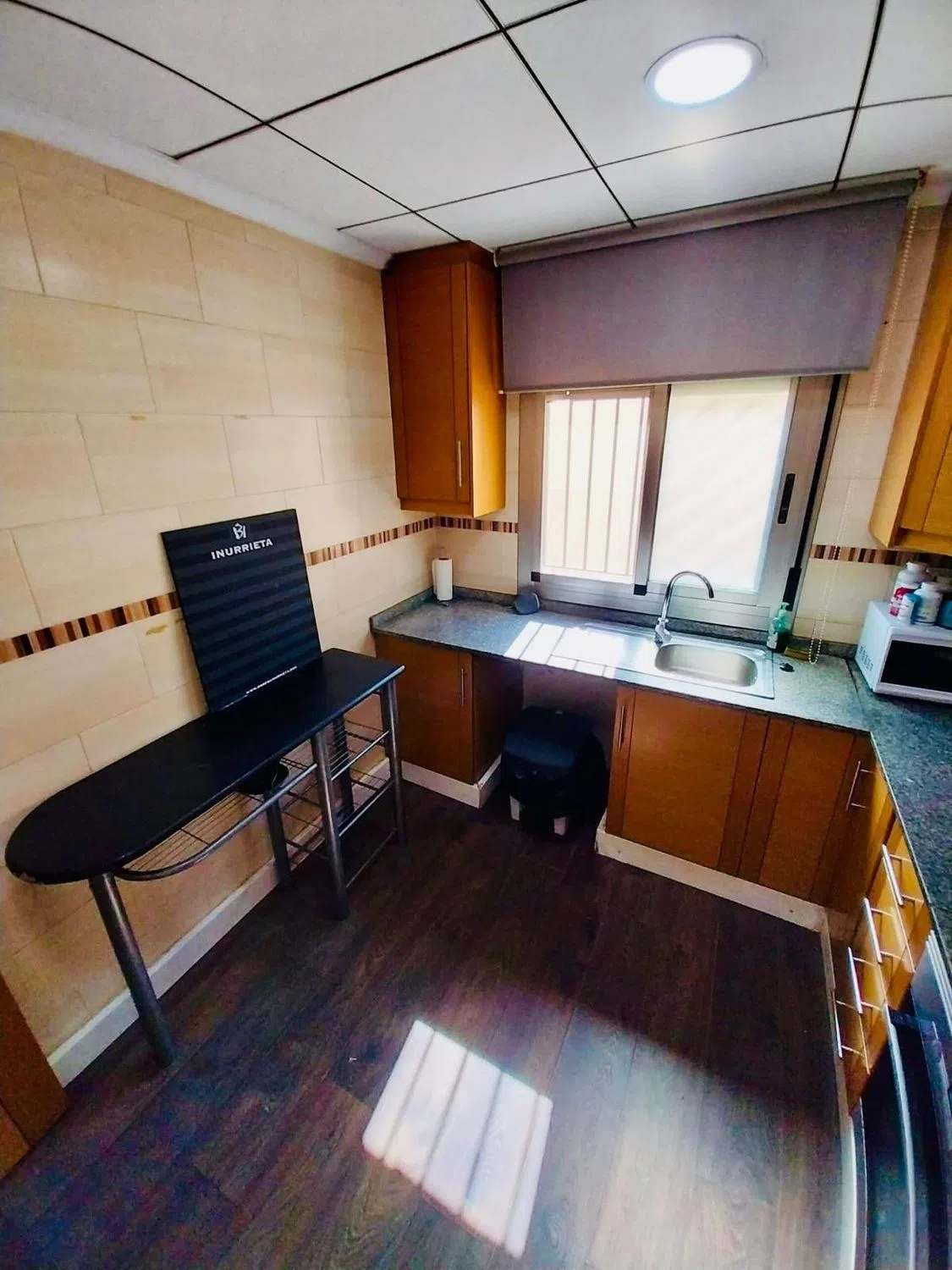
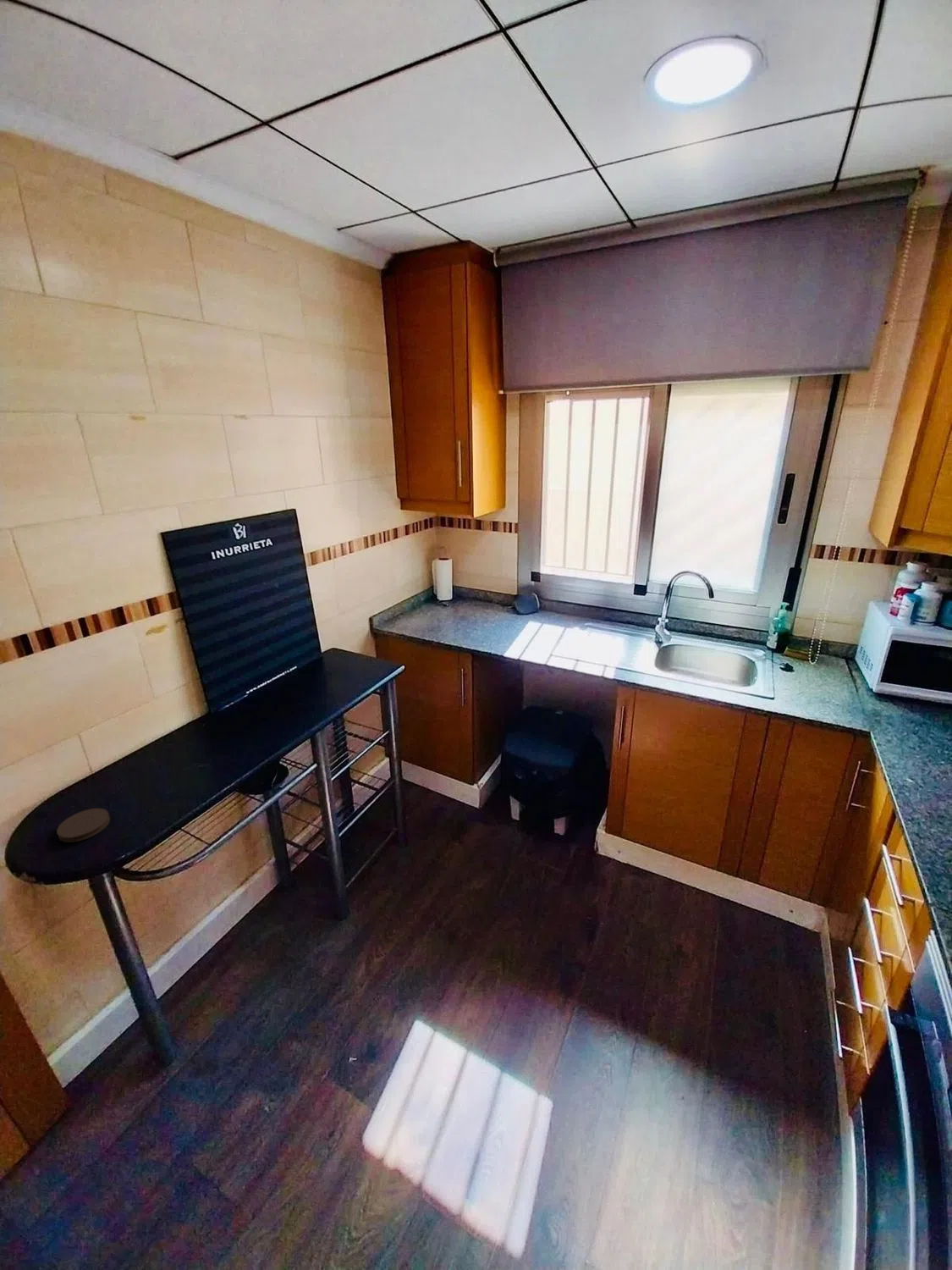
+ coaster [56,808,111,843]
